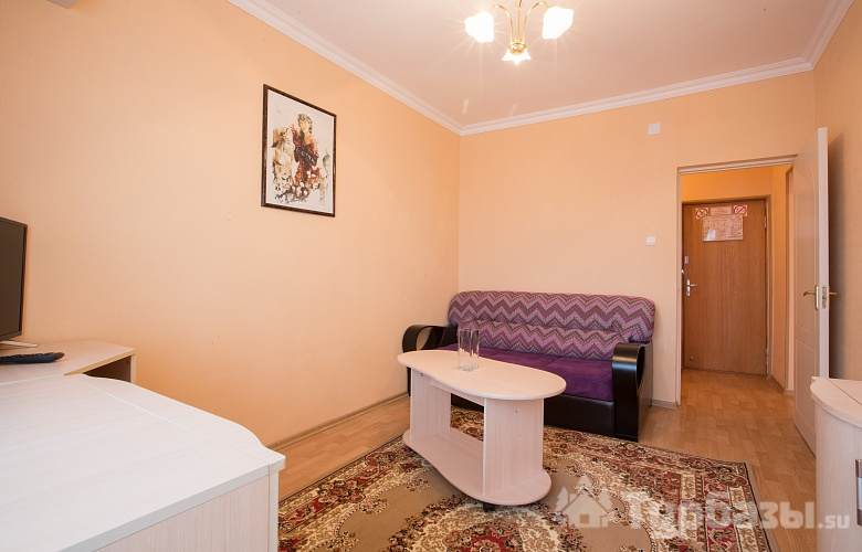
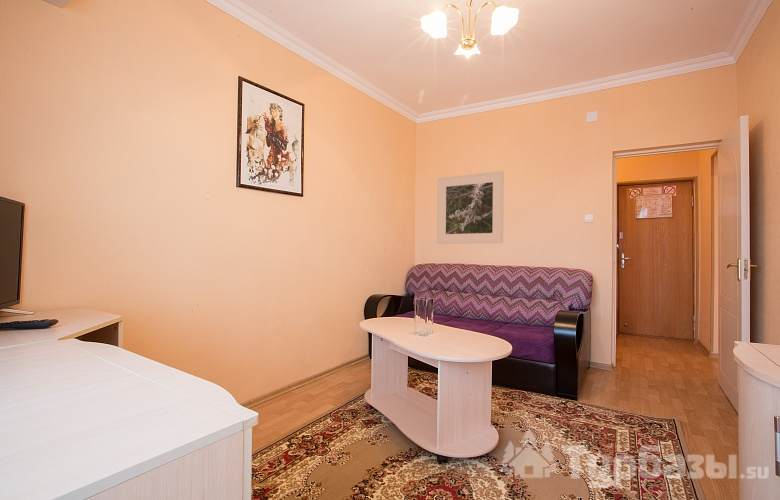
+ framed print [436,170,505,245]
